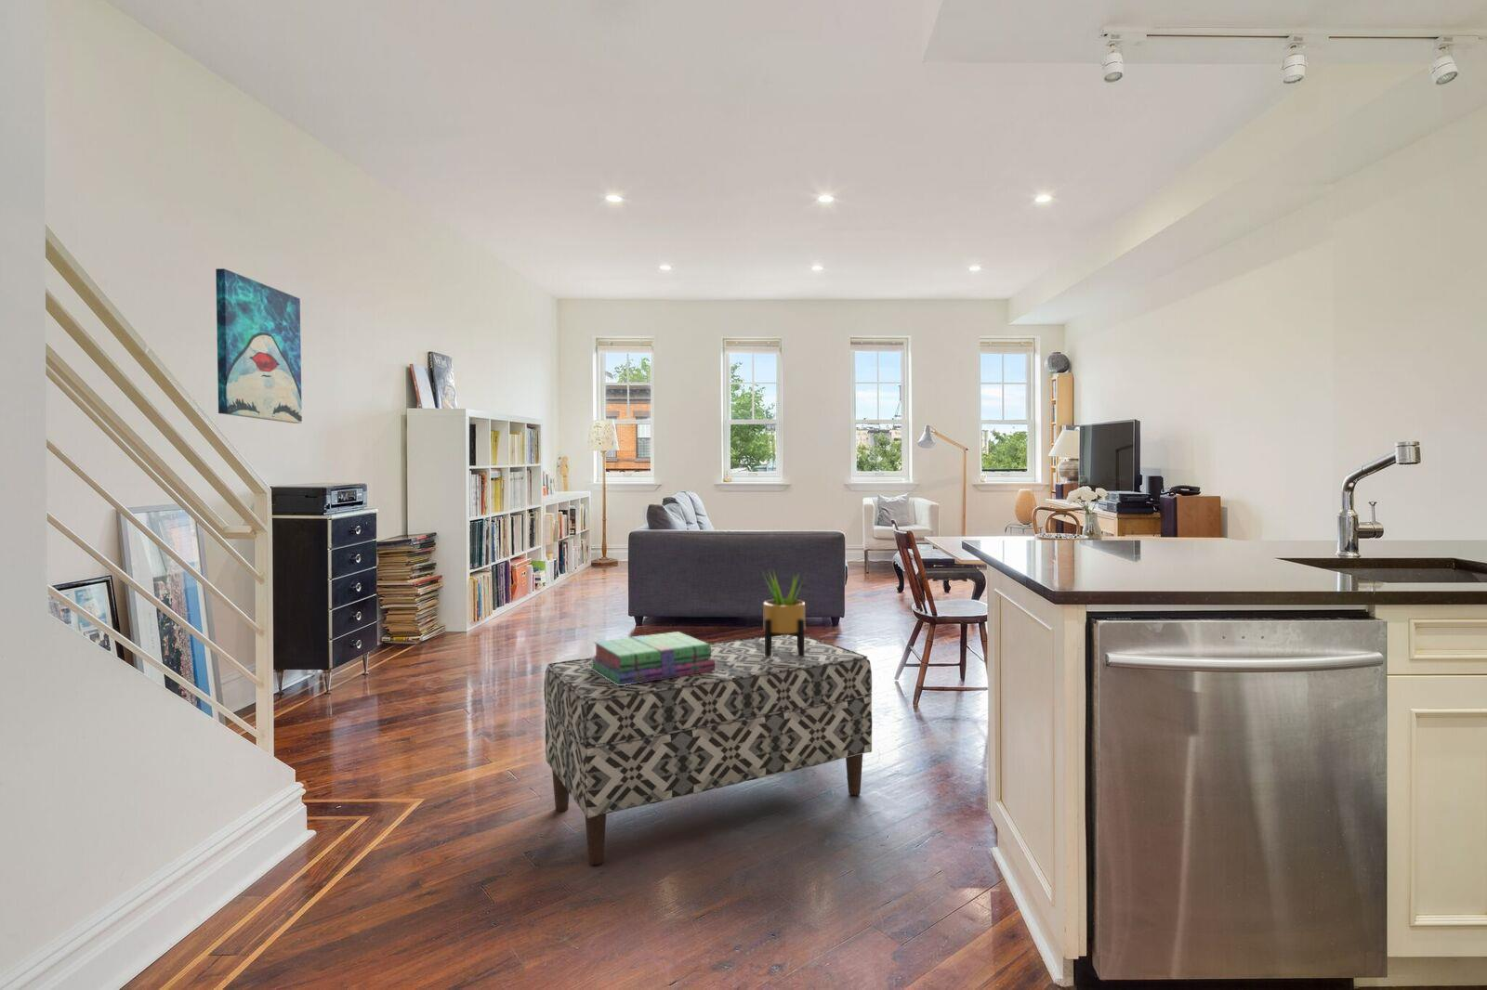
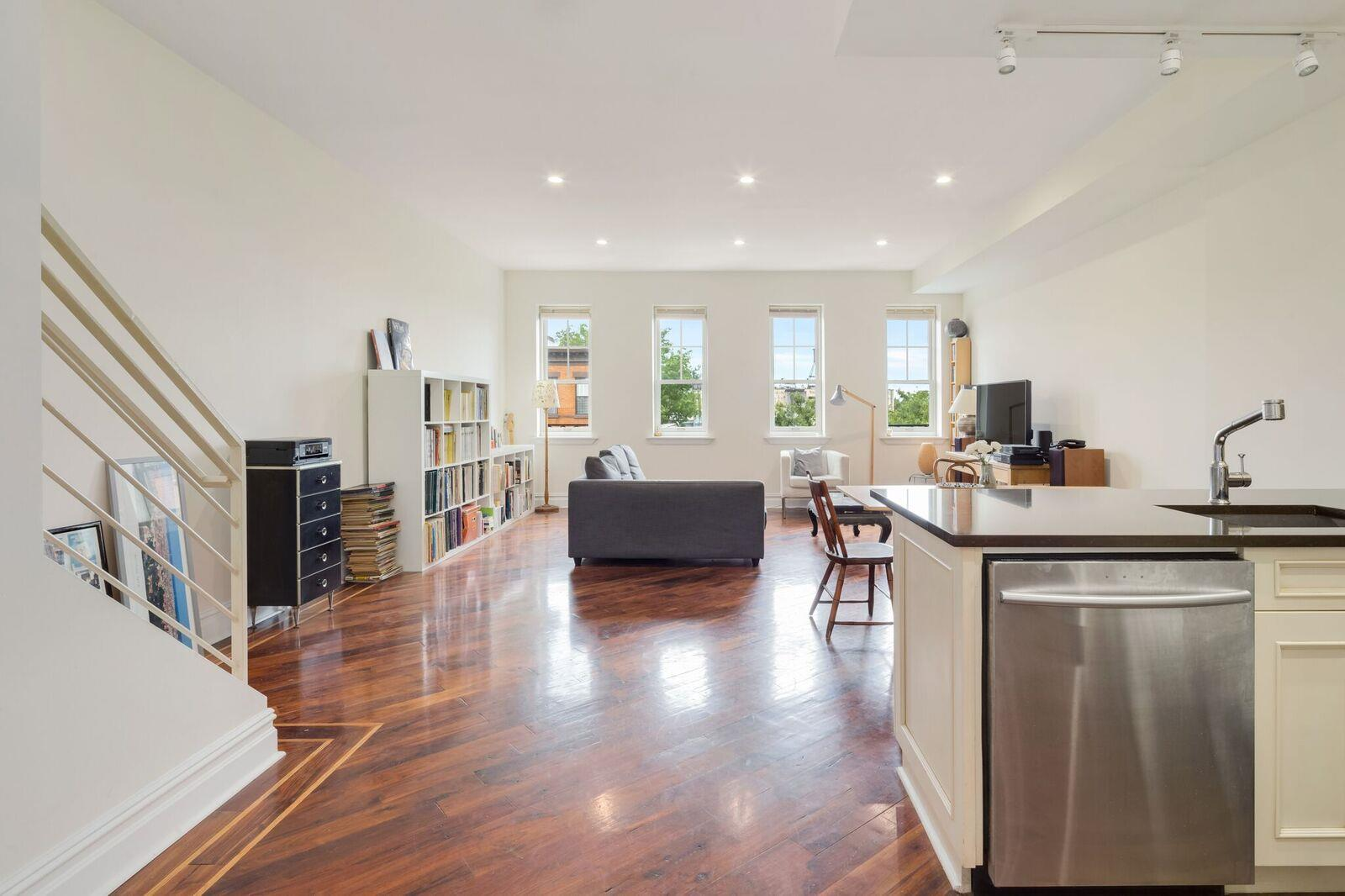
- stack of books [589,631,714,685]
- potted plant [761,568,808,656]
- bench [543,634,872,865]
- wall art [214,267,303,424]
